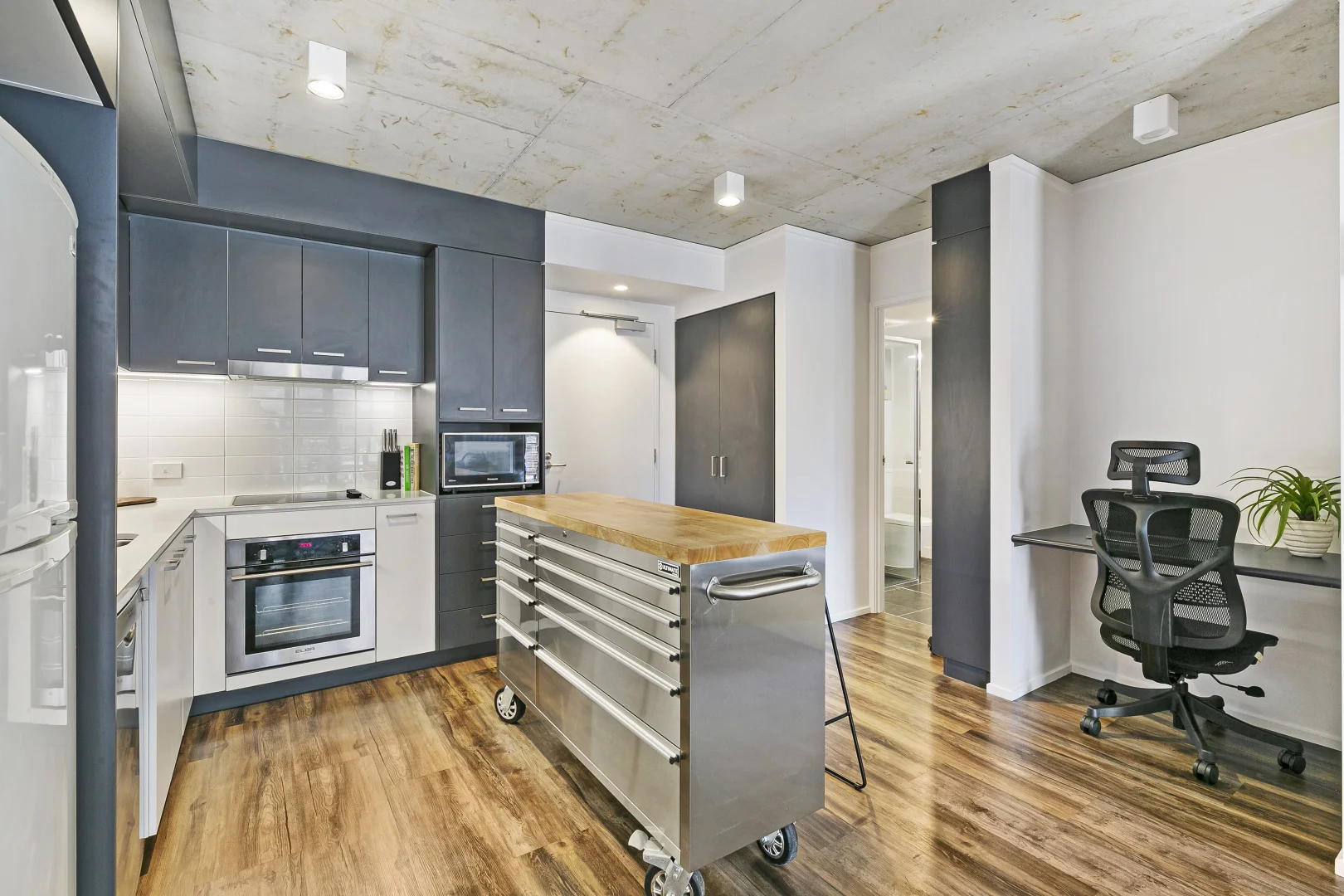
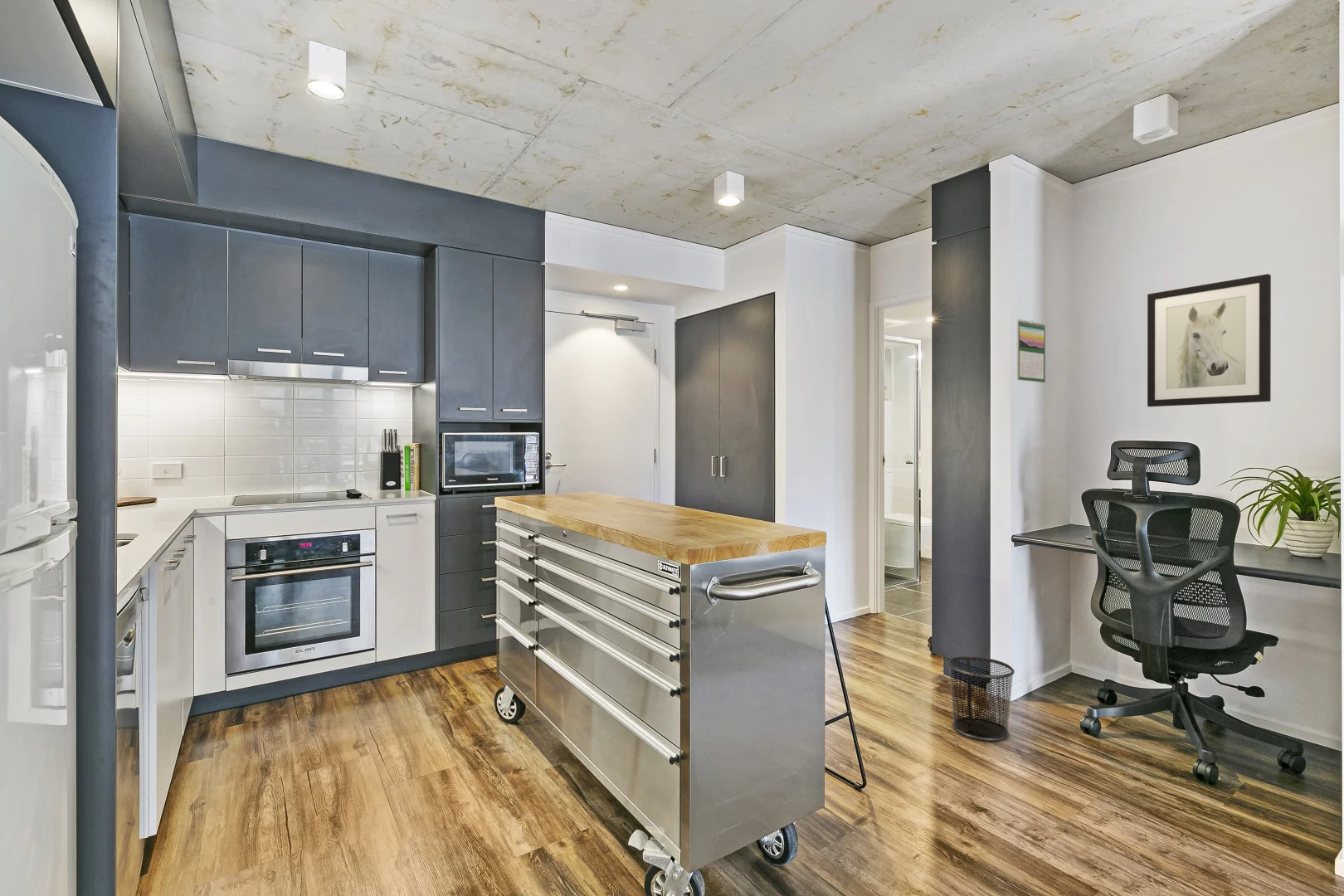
+ calendar [1016,319,1046,383]
+ wall art [1147,273,1272,407]
+ waste bin [947,655,1015,742]
